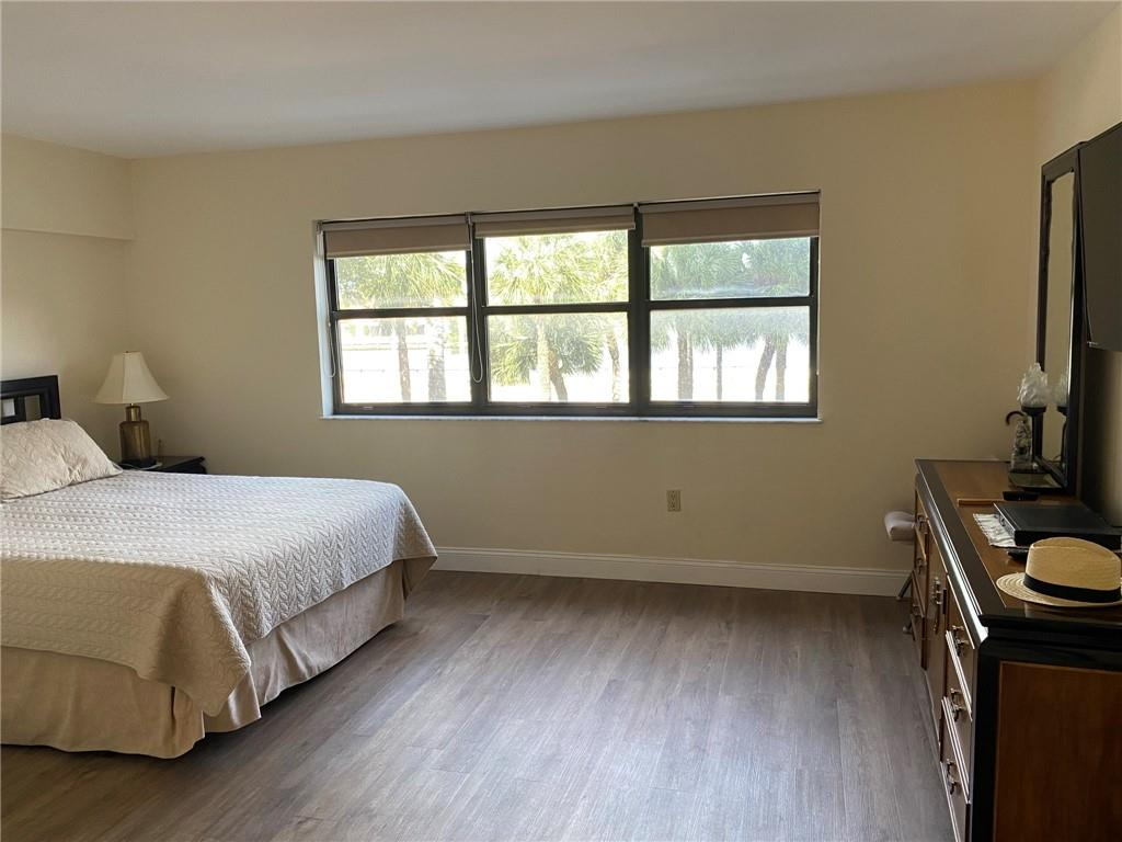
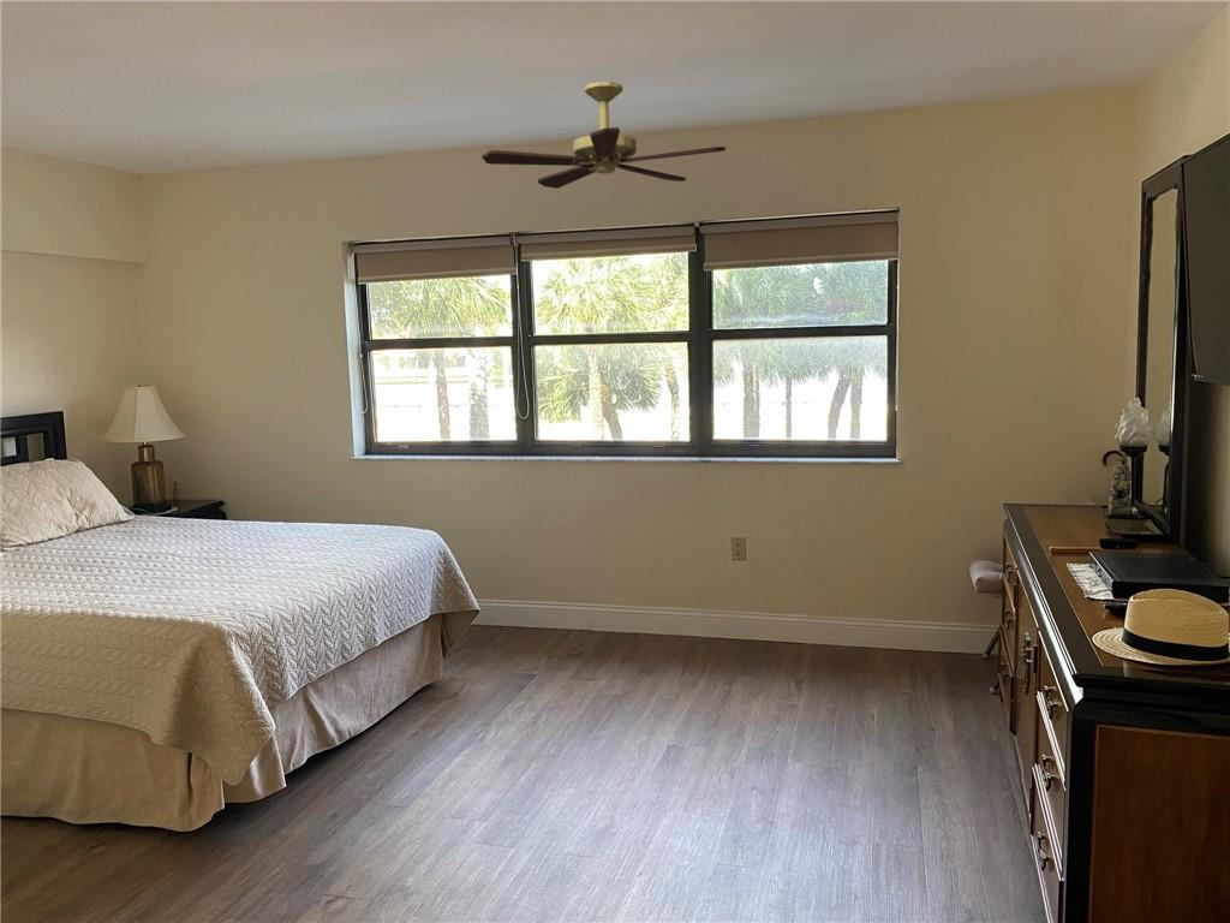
+ ceiling fan [480,81,727,190]
